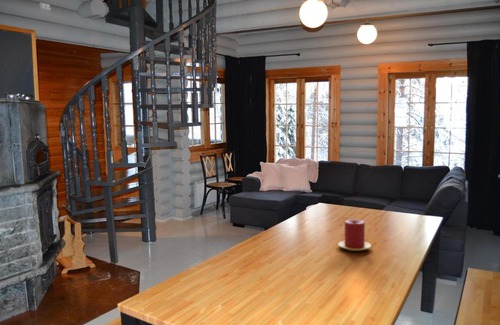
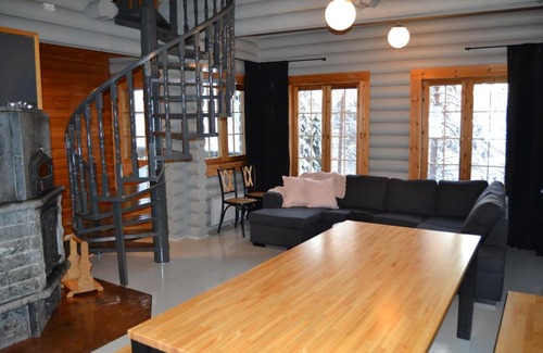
- candle [337,219,372,252]
